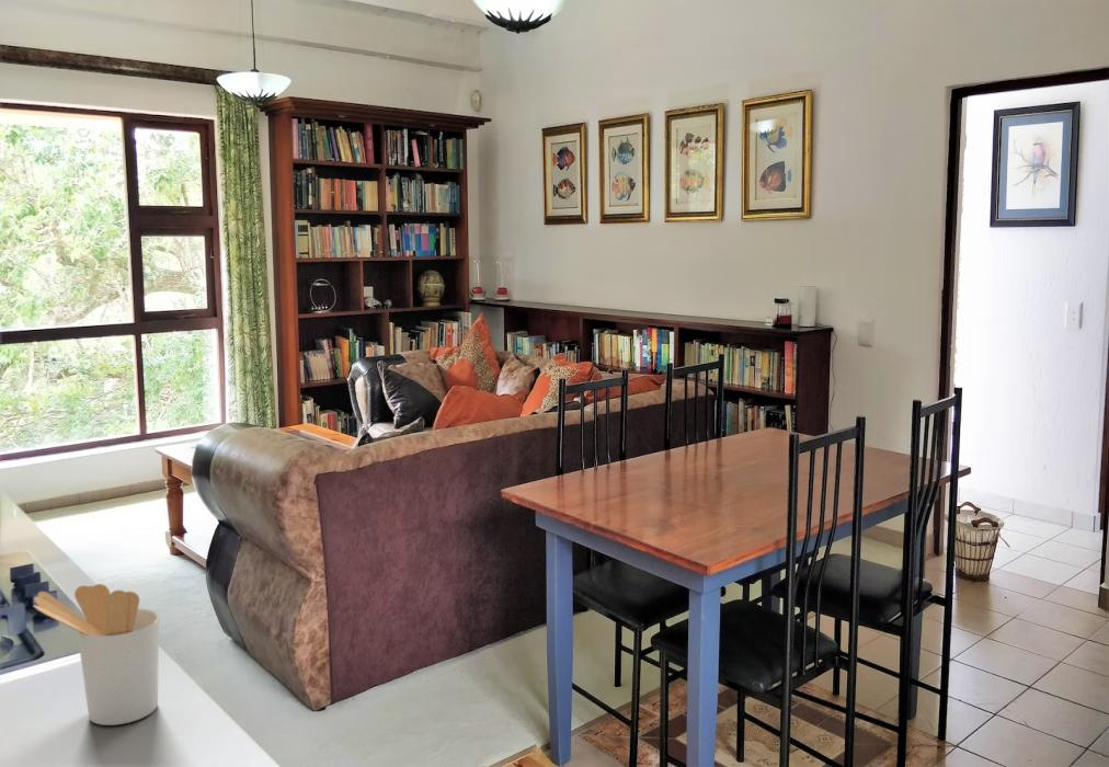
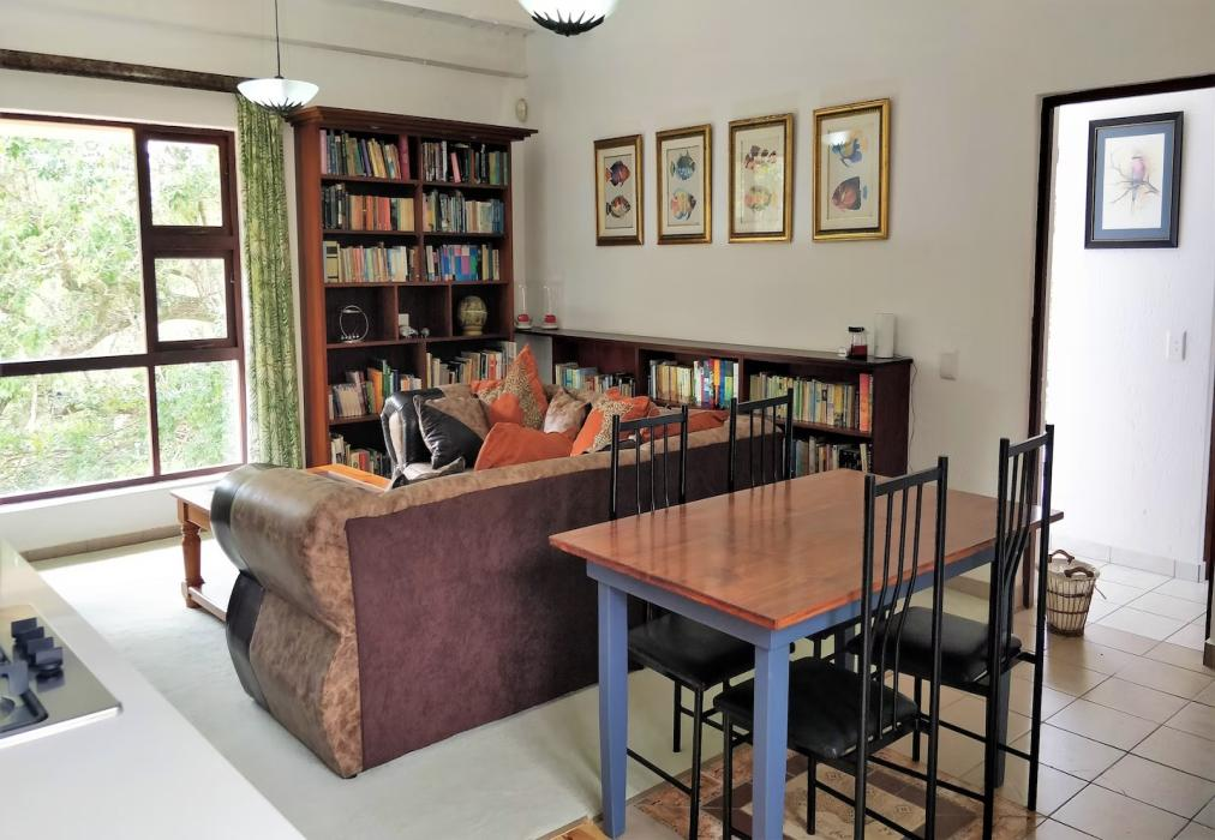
- utensil holder [33,583,160,726]
